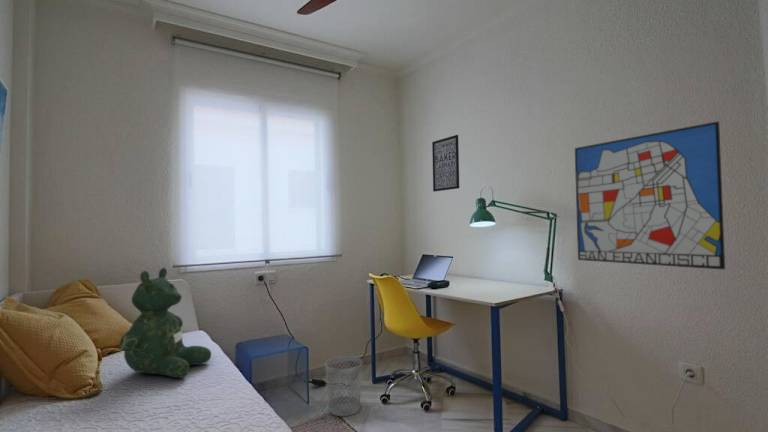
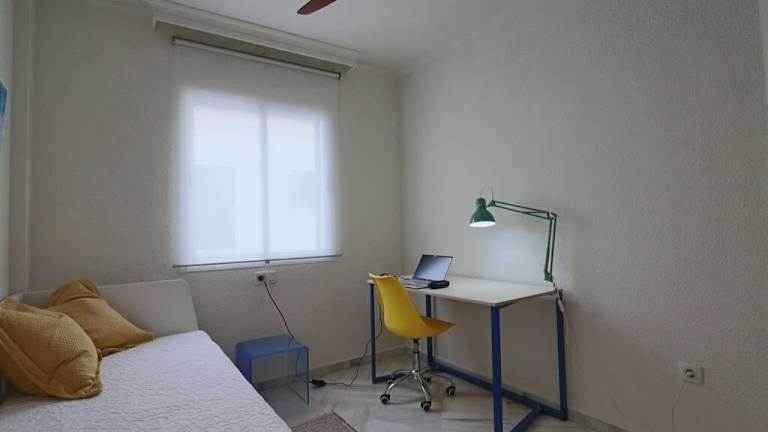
- wall art [574,121,726,271]
- teddy bear [118,267,212,379]
- wall art [431,134,460,192]
- wastebasket [324,355,364,417]
